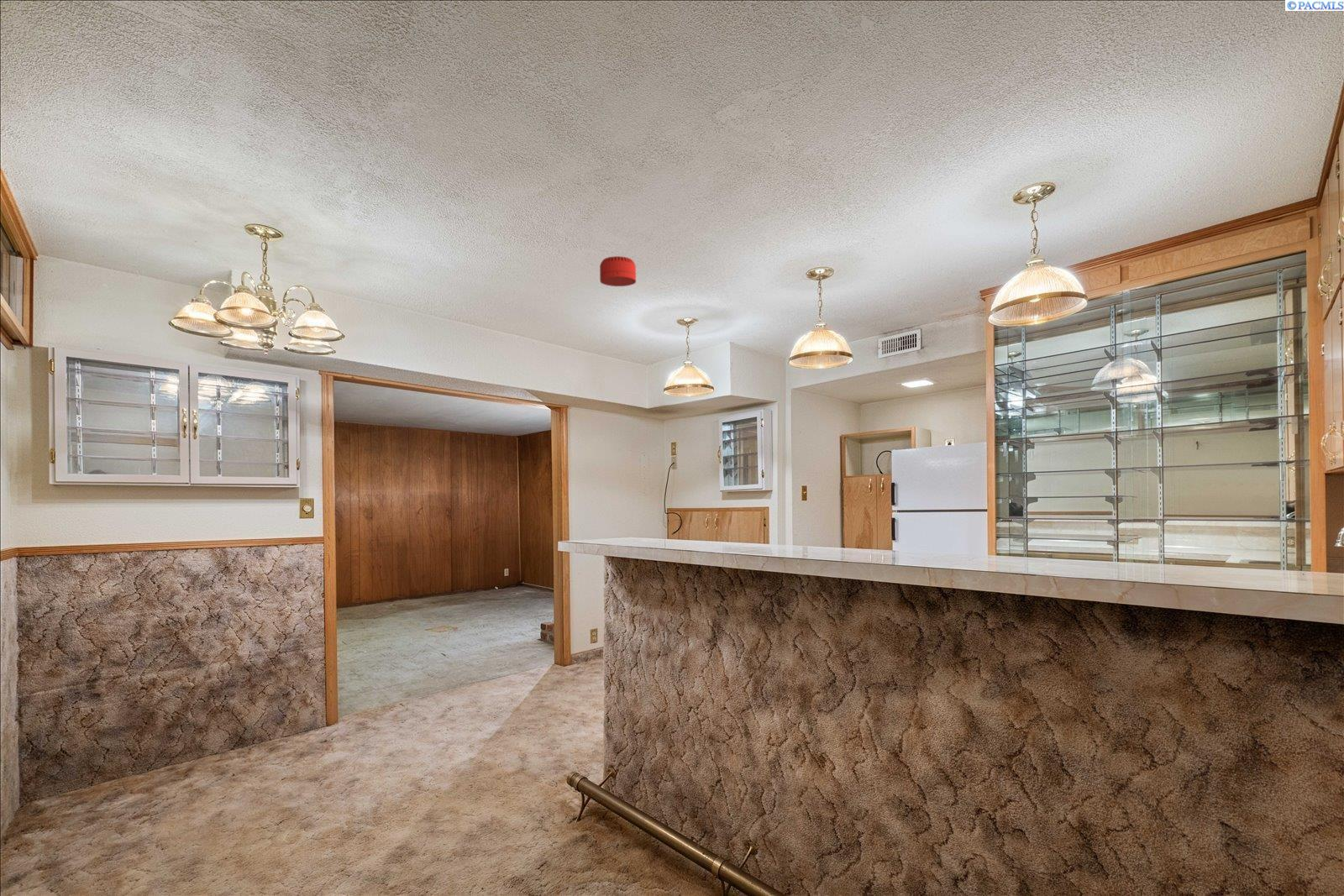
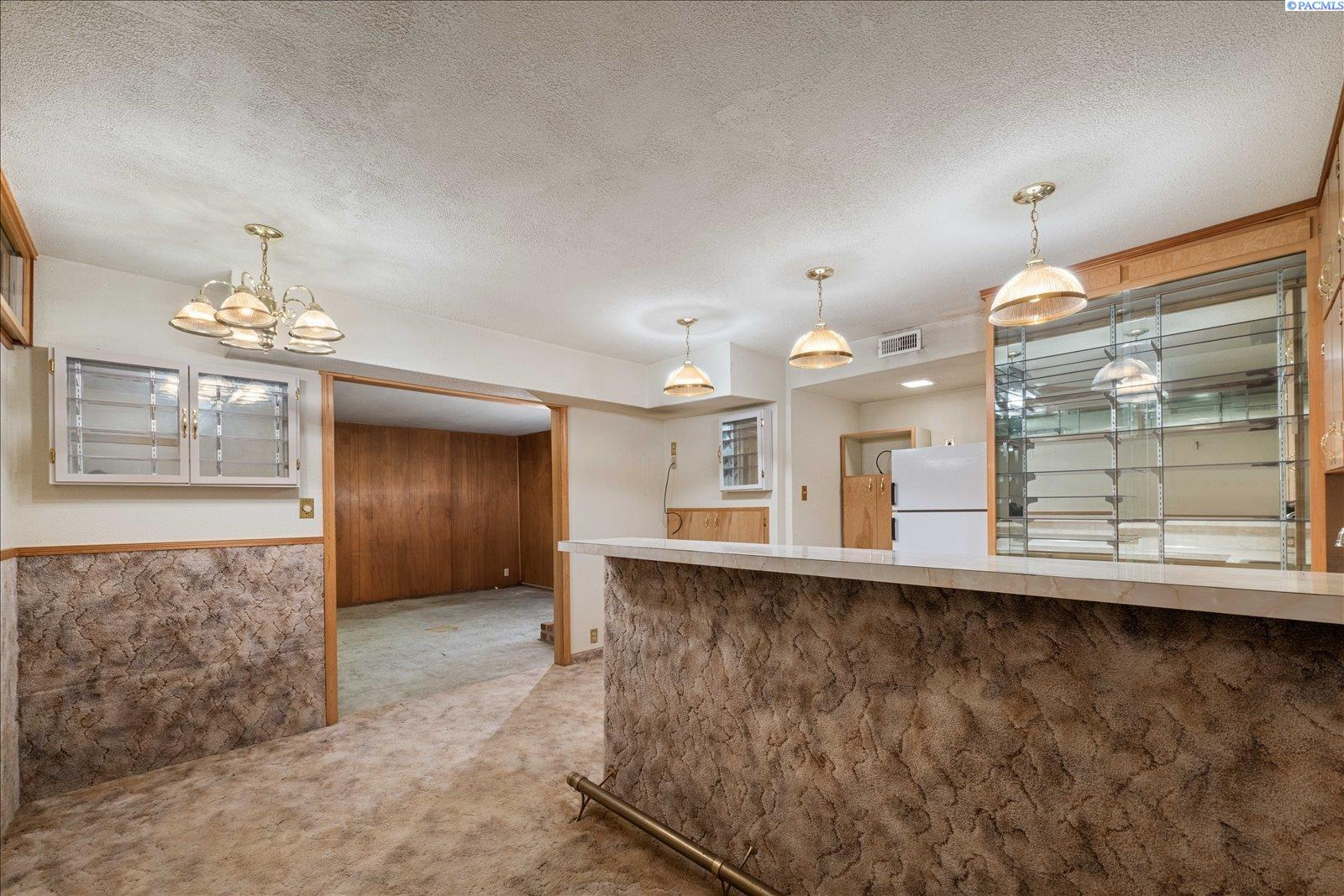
- smoke detector [599,255,637,287]
